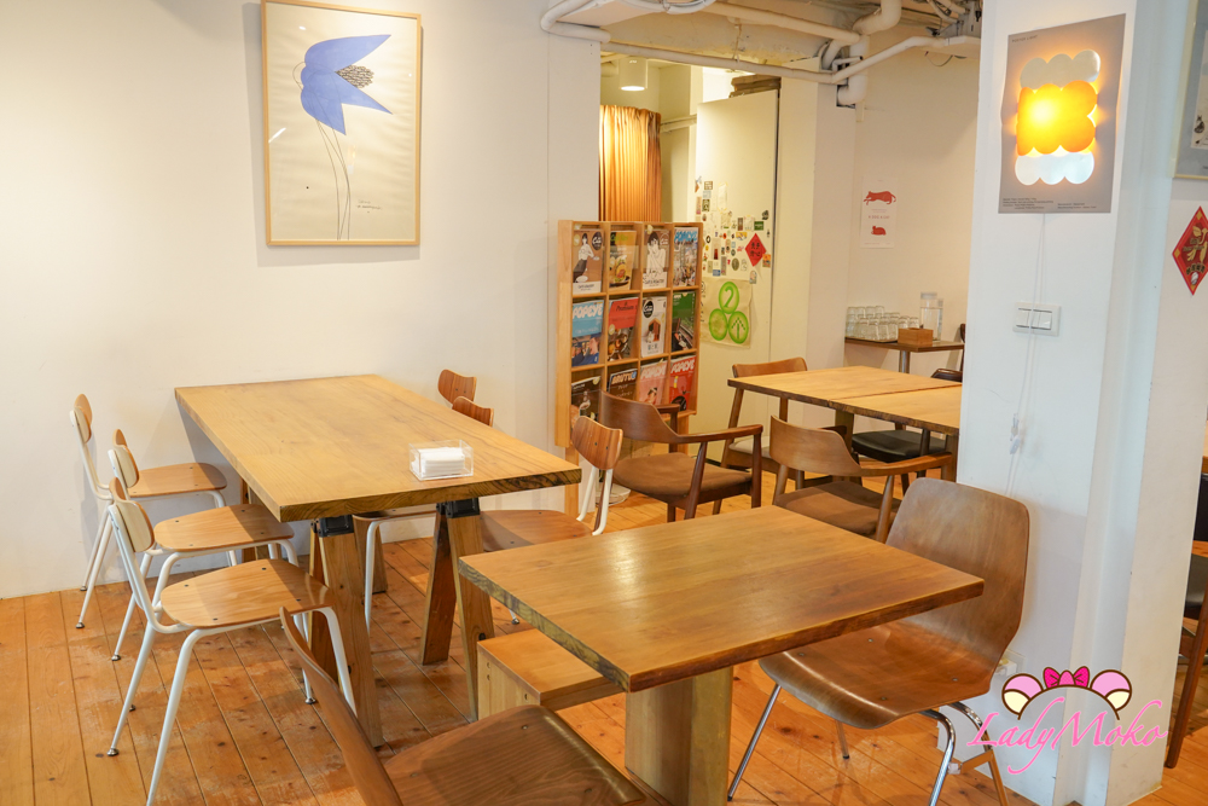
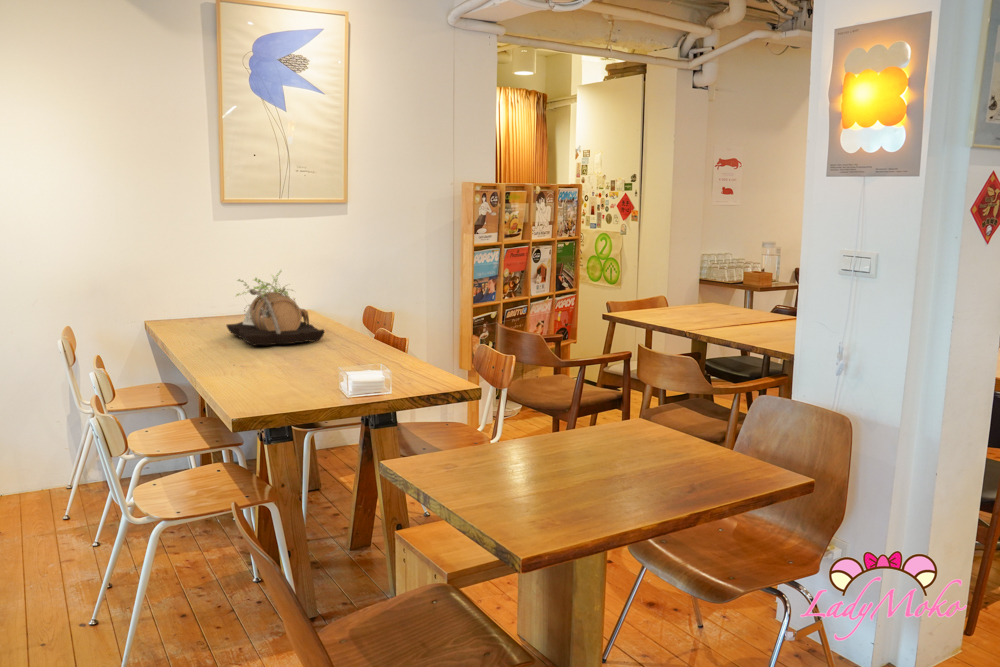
+ potted plant [225,269,326,347]
